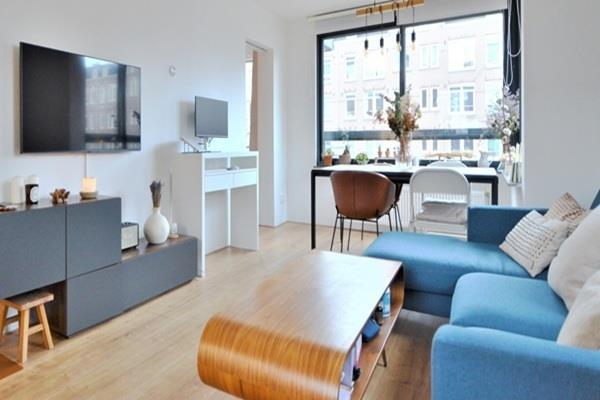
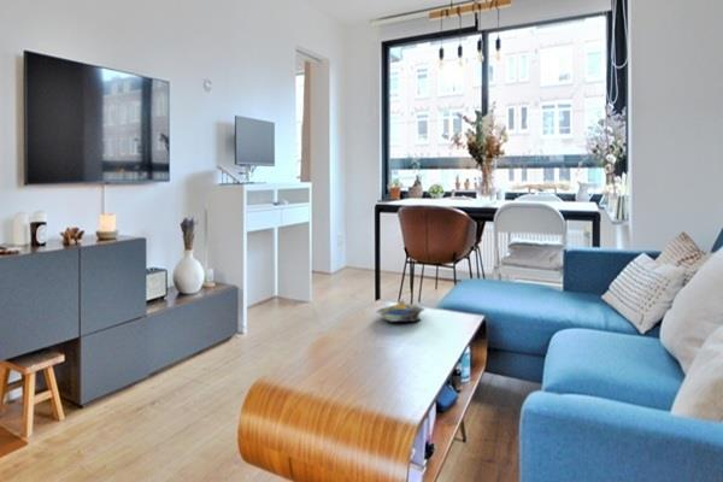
+ decorative bowl [376,296,427,323]
